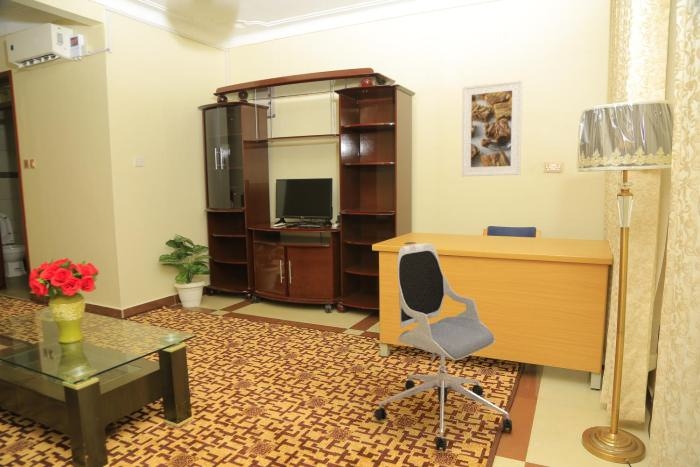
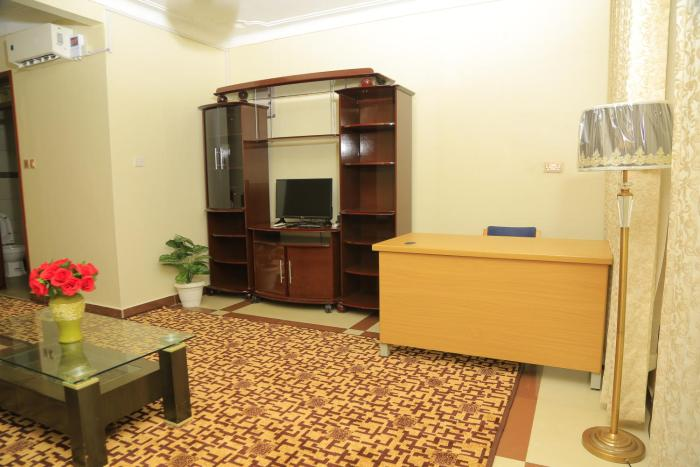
- office chair [374,242,513,453]
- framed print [461,79,523,177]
